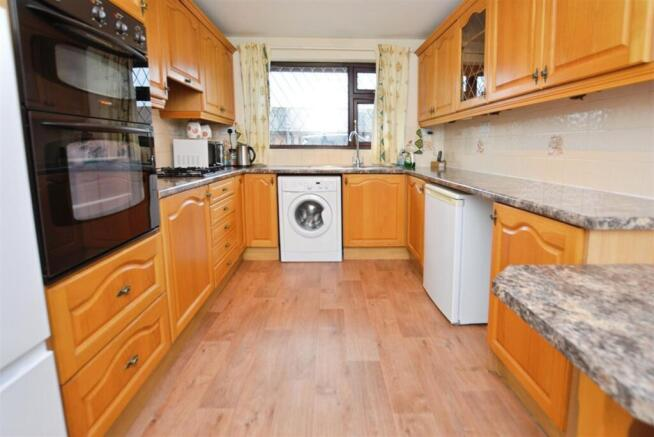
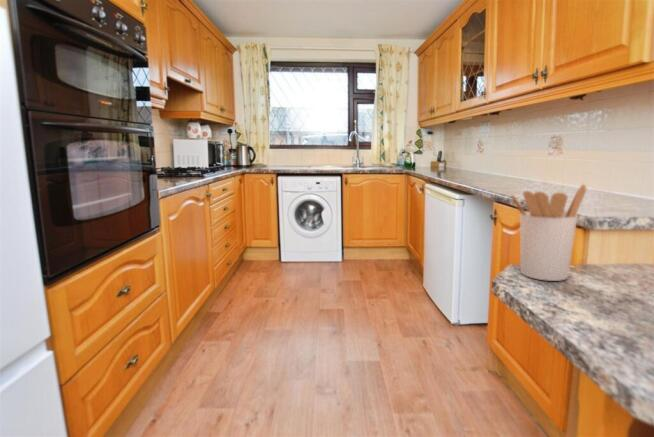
+ utensil holder [509,183,587,282]
